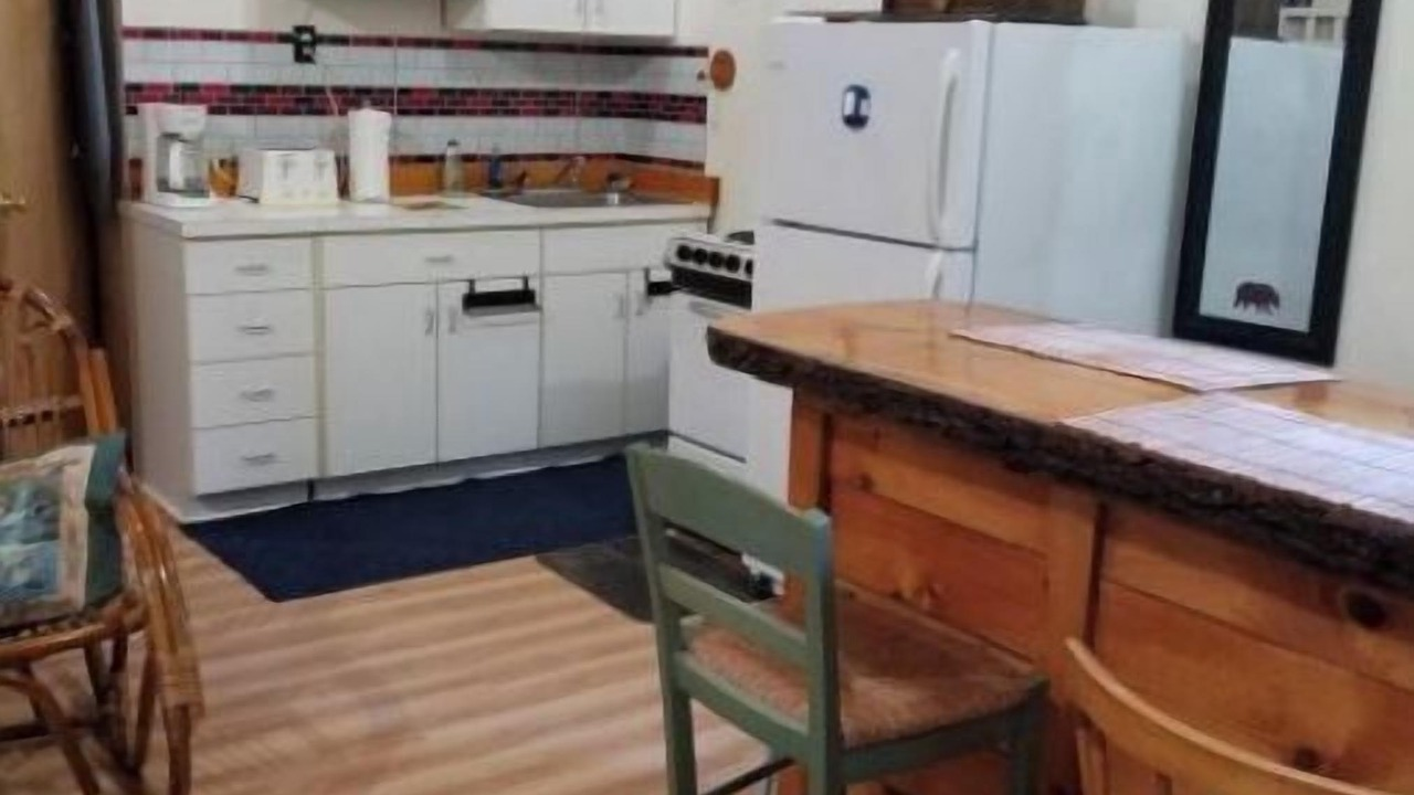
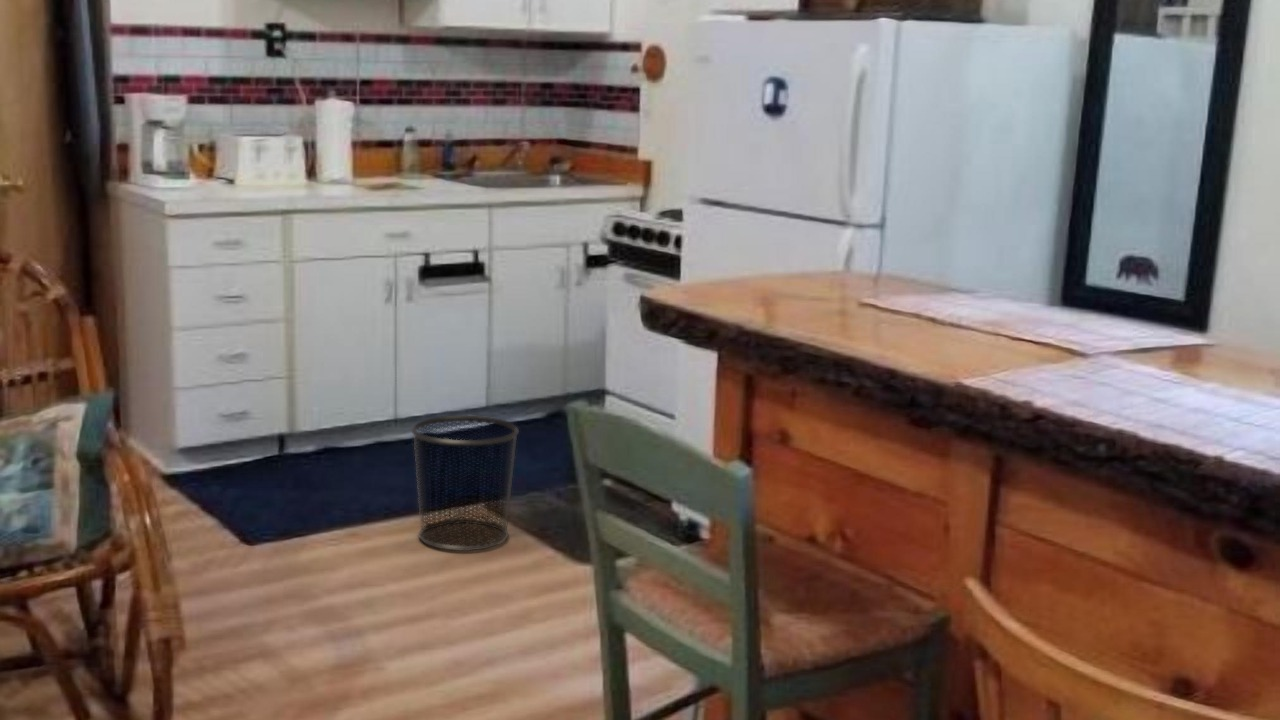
+ waste bin [410,414,520,552]
